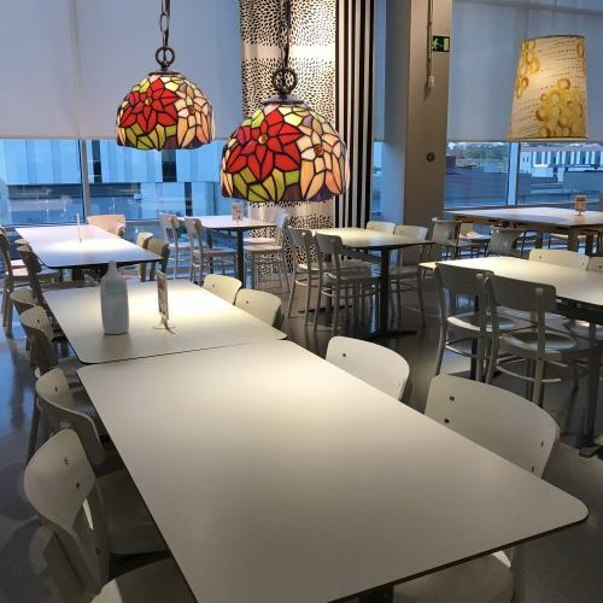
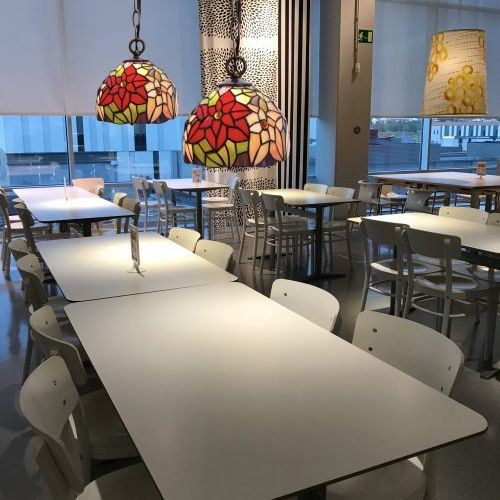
- bottle [99,259,130,335]
